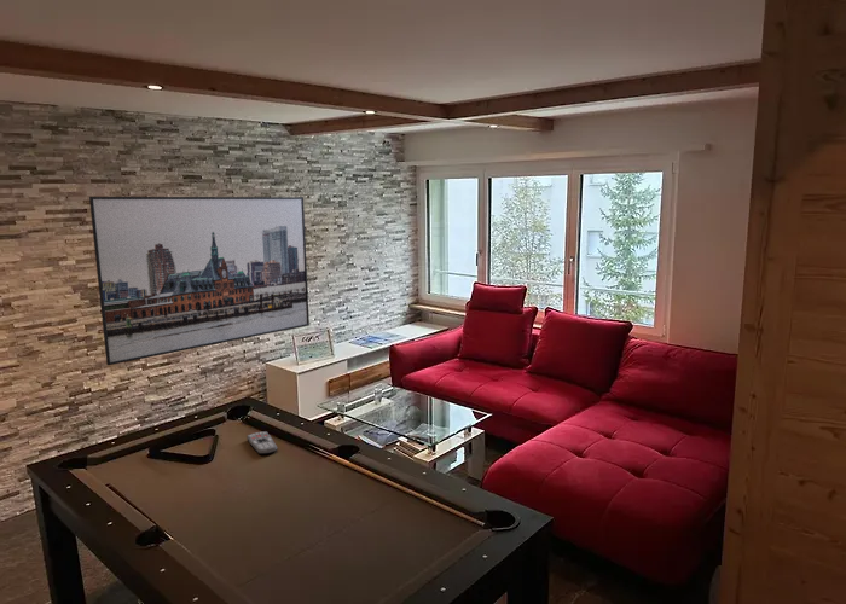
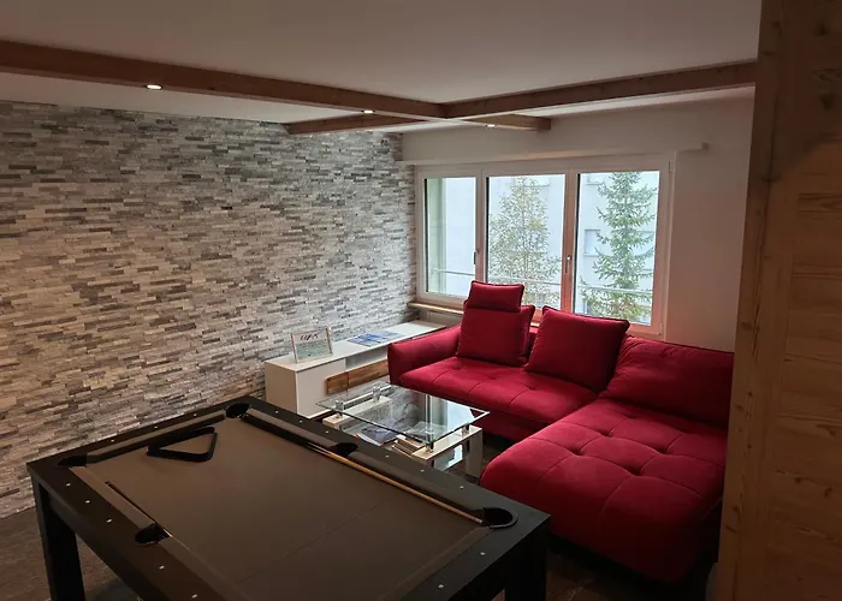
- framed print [88,196,311,366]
- remote control [245,430,278,455]
